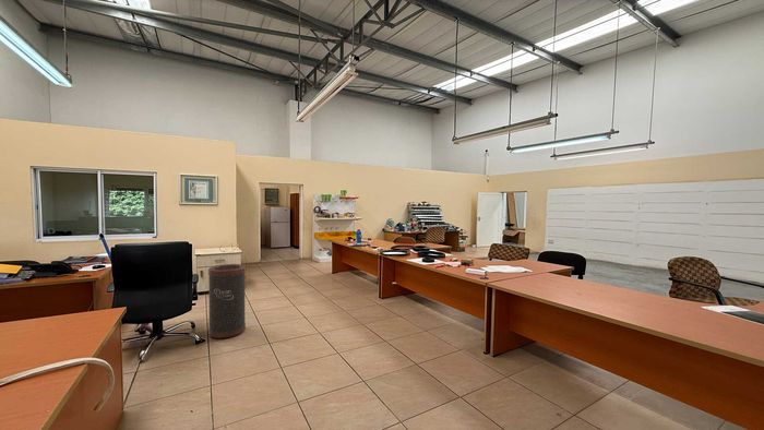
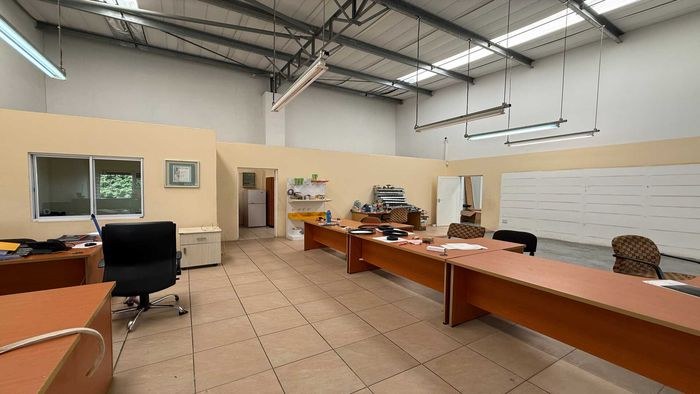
- trash can [207,263,247,339]
